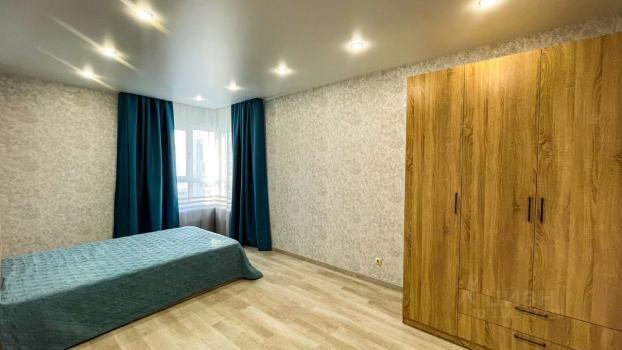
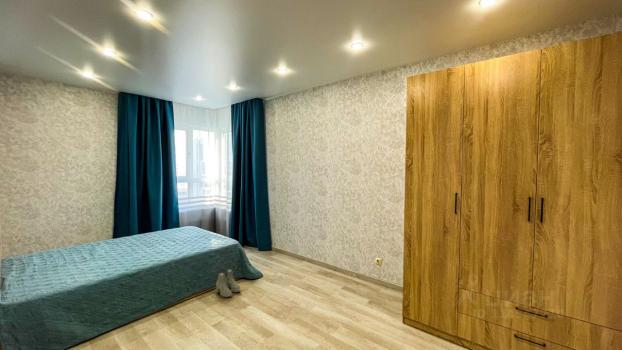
+ boots [215,268,241,298]
